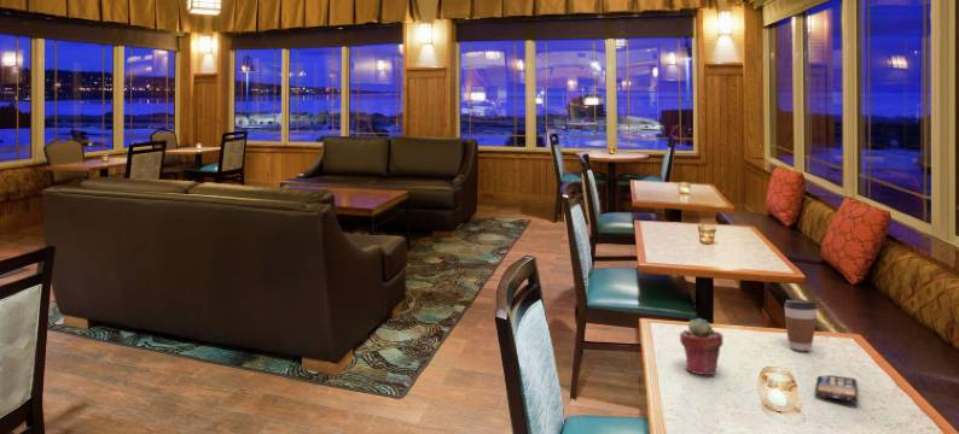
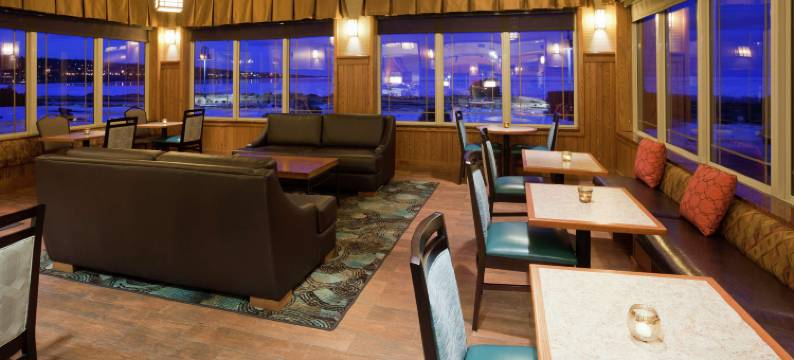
- potted succulent [679,317,723,376]
- smartphone [814,374,859,401]
- coffee cup [783,298,819,352]
